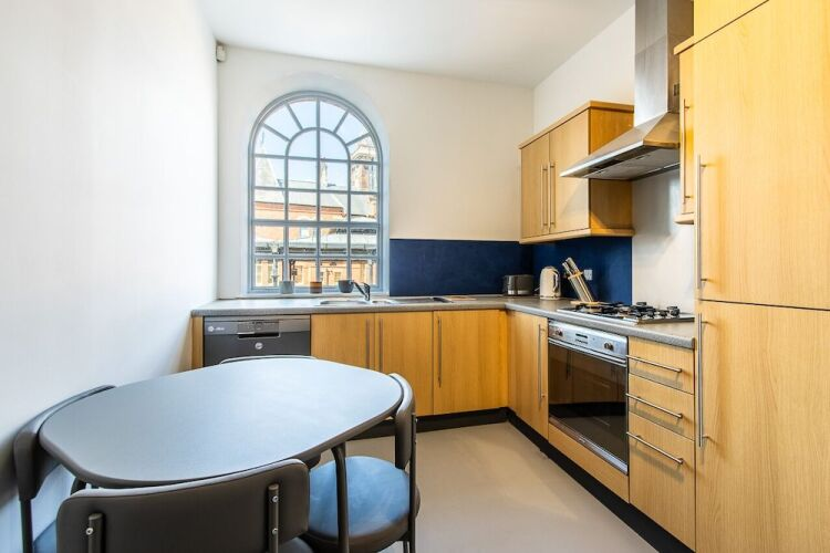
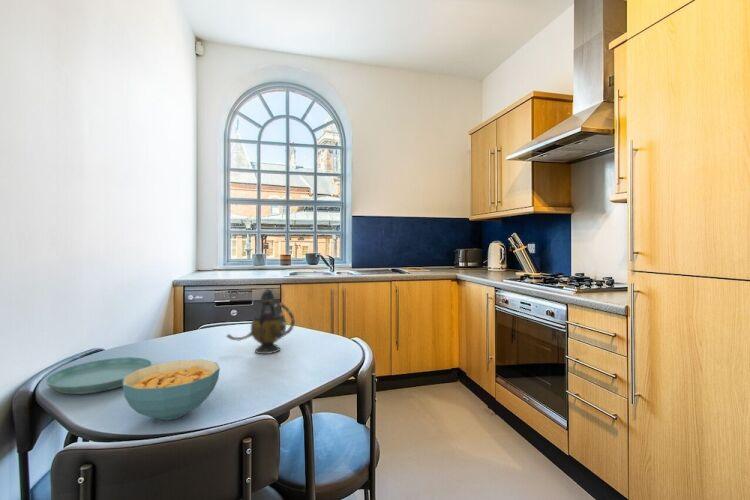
+ cereal bowl [122,359,221,421]
+ teapot [225,287,296,355]
+ saucer [45,356,153,395]
